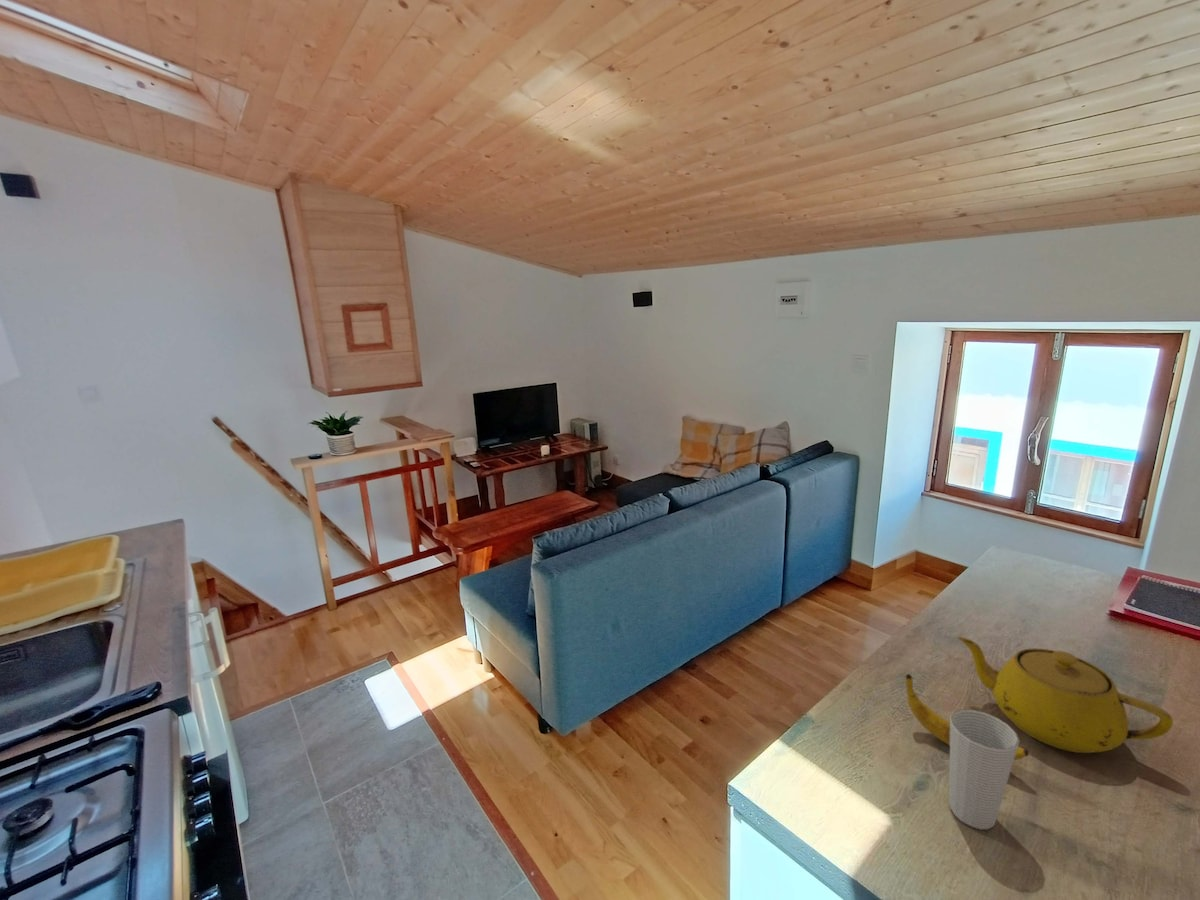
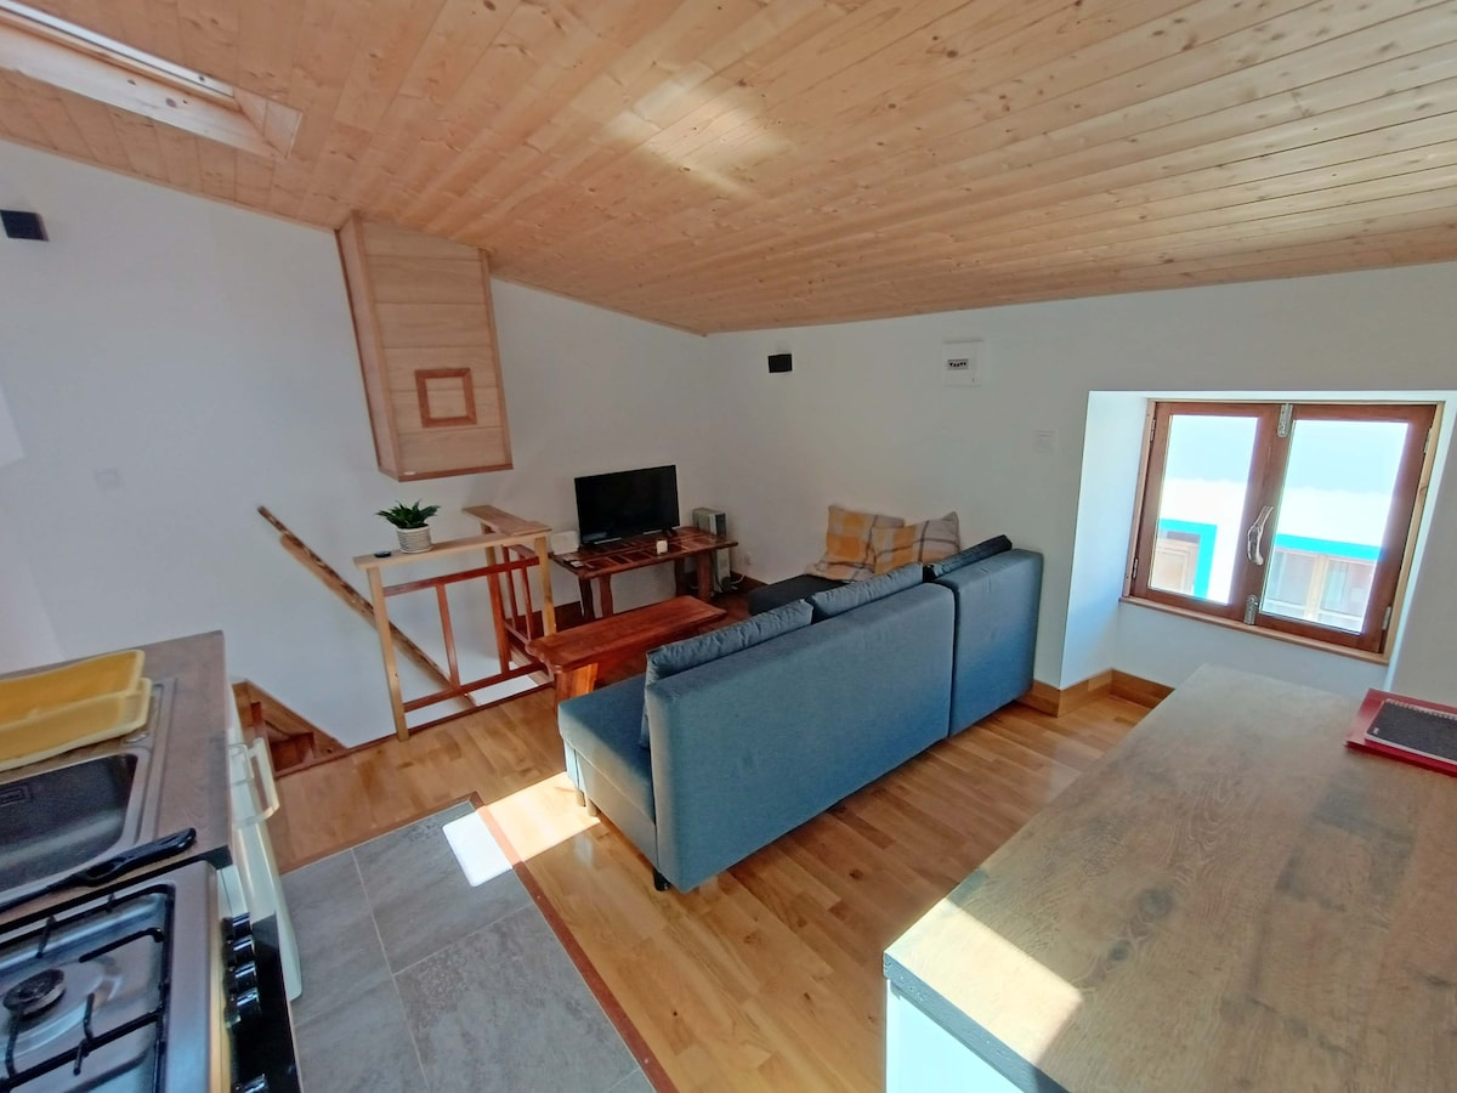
- teapot [956,636,1174,754]
- banana [905,673,1030,761]
- cup [948,709,1020,830]
